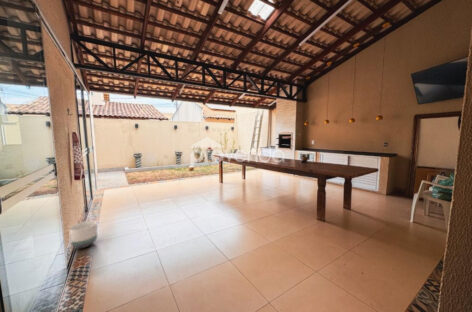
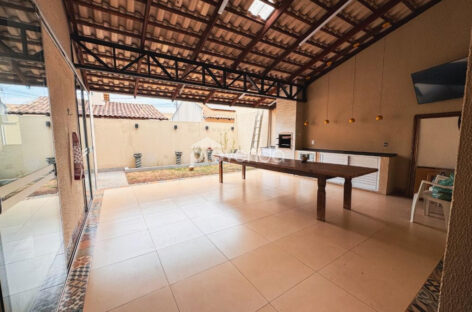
- planter [69,220,98,249]
